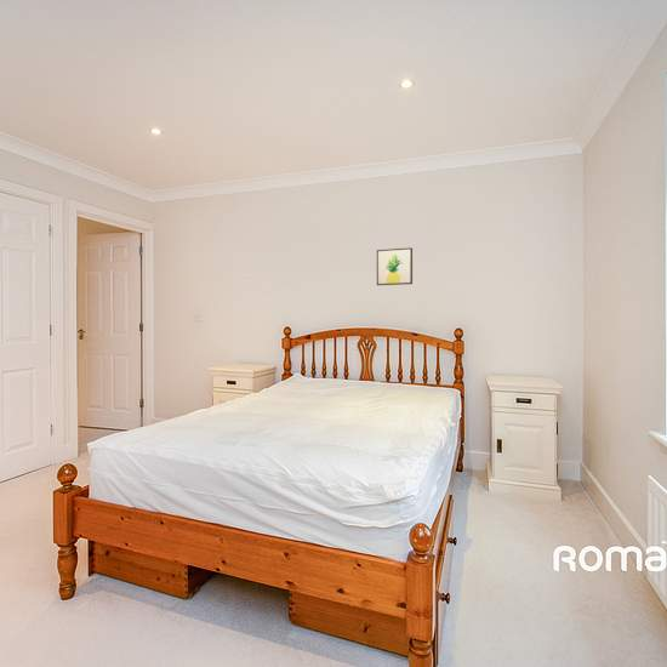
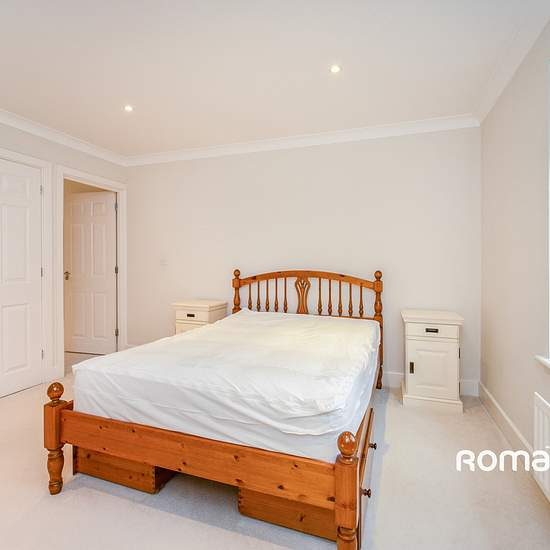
- wall art [376,246,414,286]
